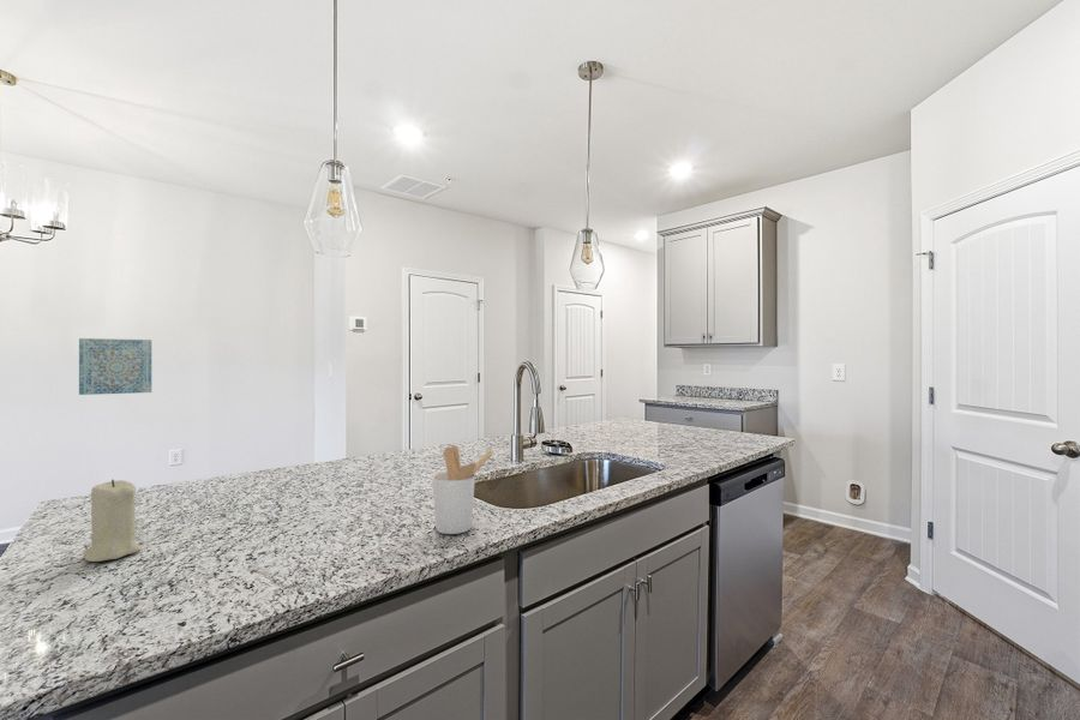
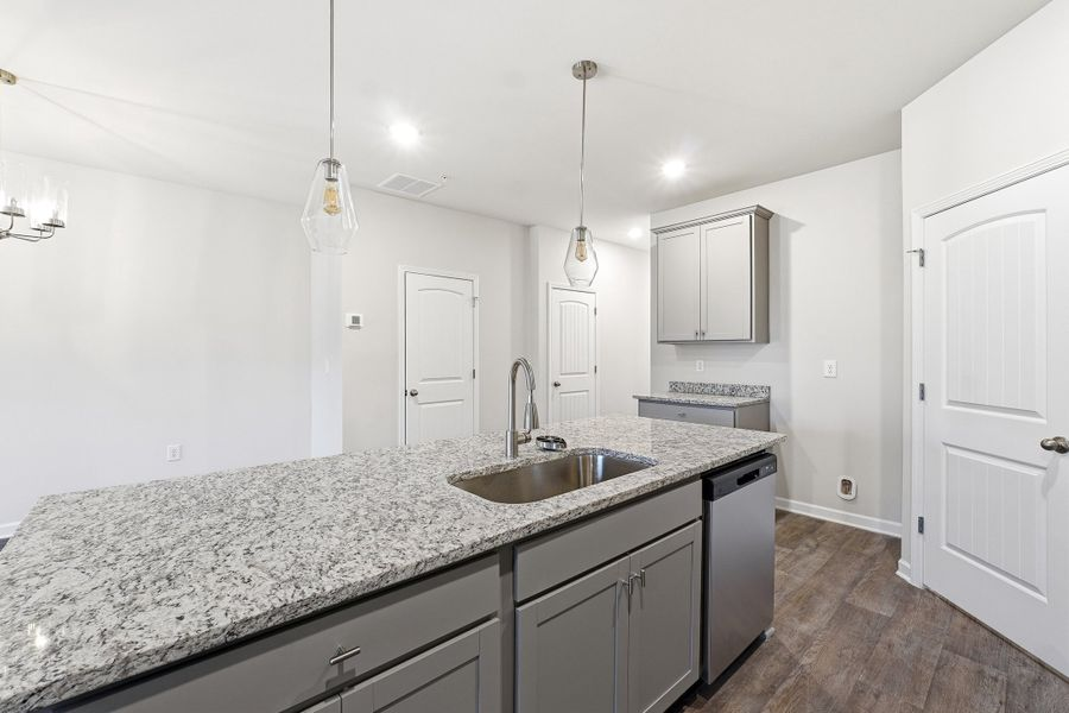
- candle [82,479,142,563]
- utensil holder [431,445,494,535]
- wall art [78,337,152,396]
